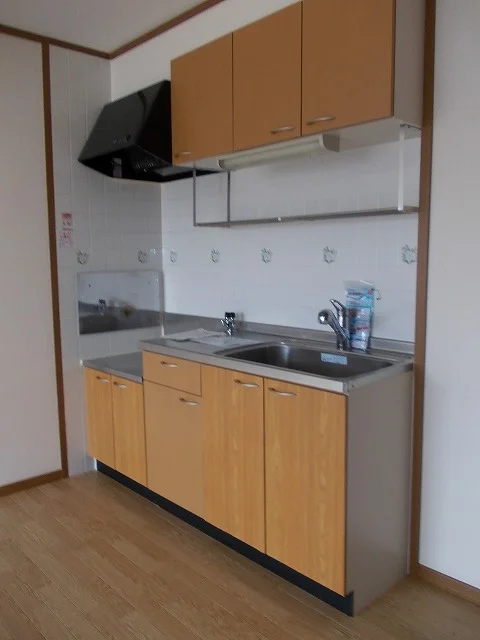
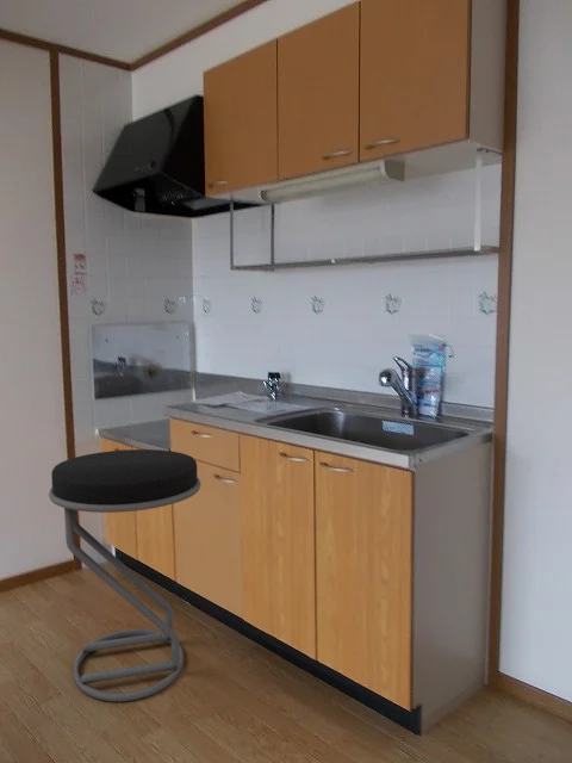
+ stool [48,448,201,702]
